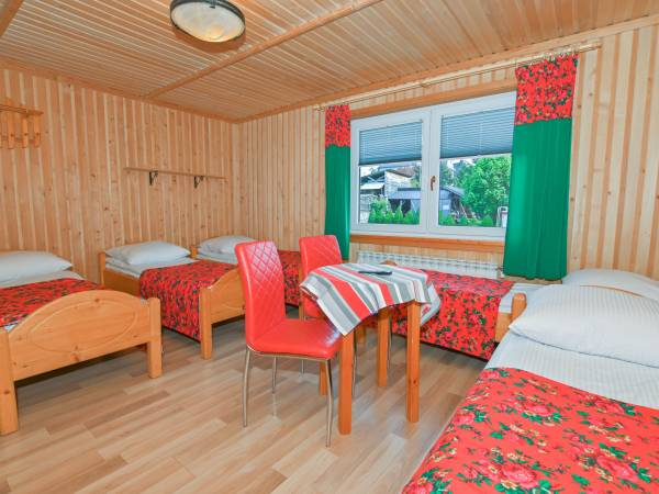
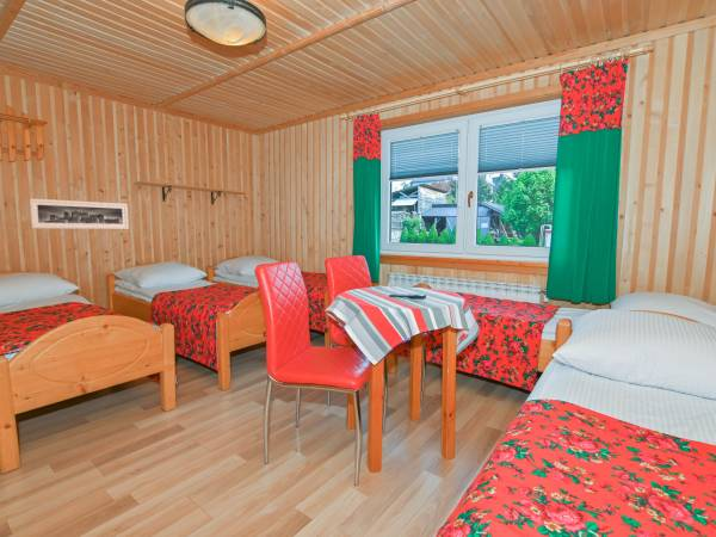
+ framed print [29,197,130,230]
